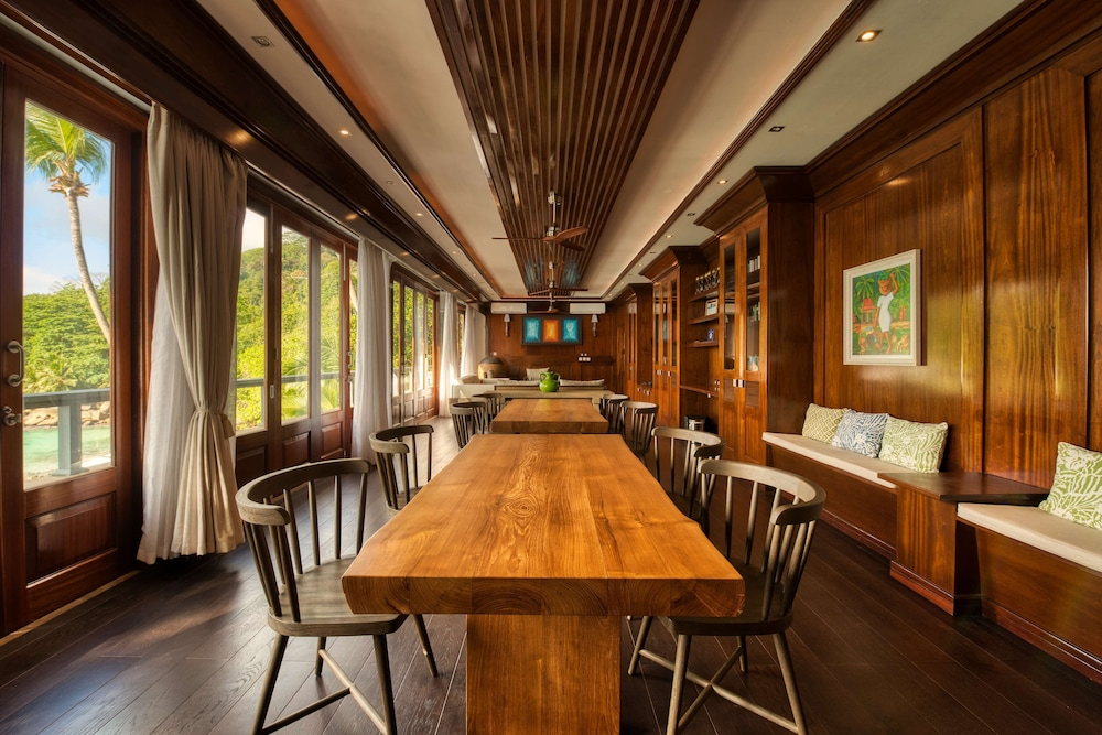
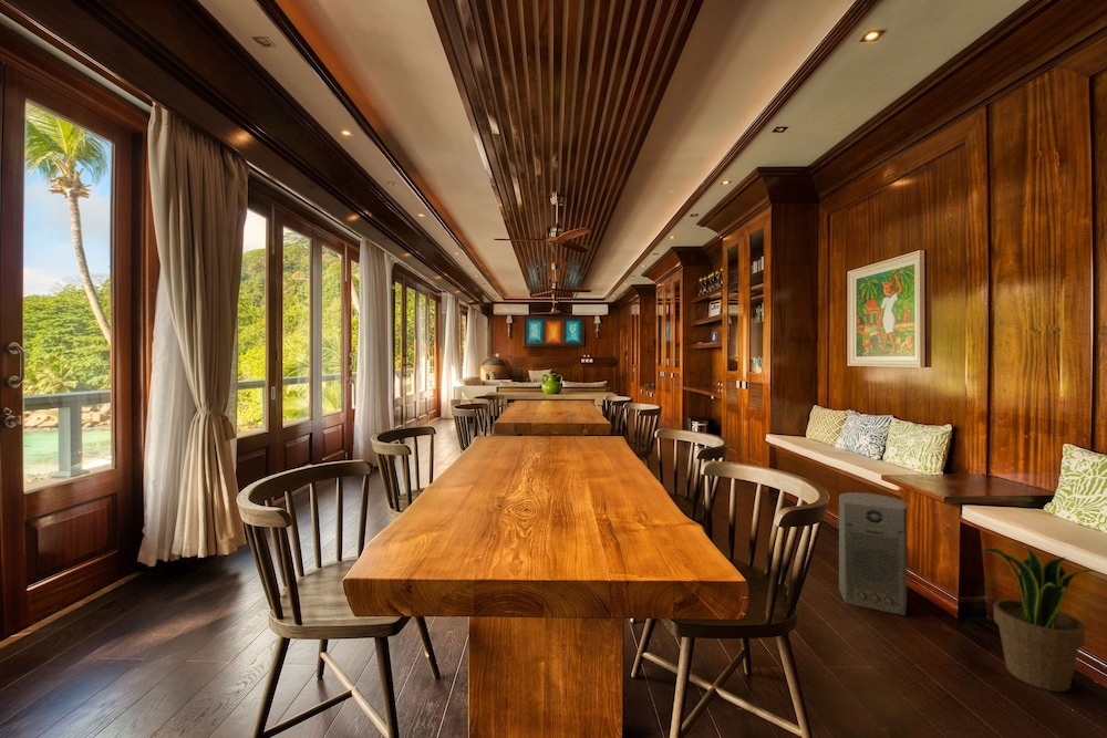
+ potted plant [981,545,1094,693]
+ fan [838,491,908,616]
